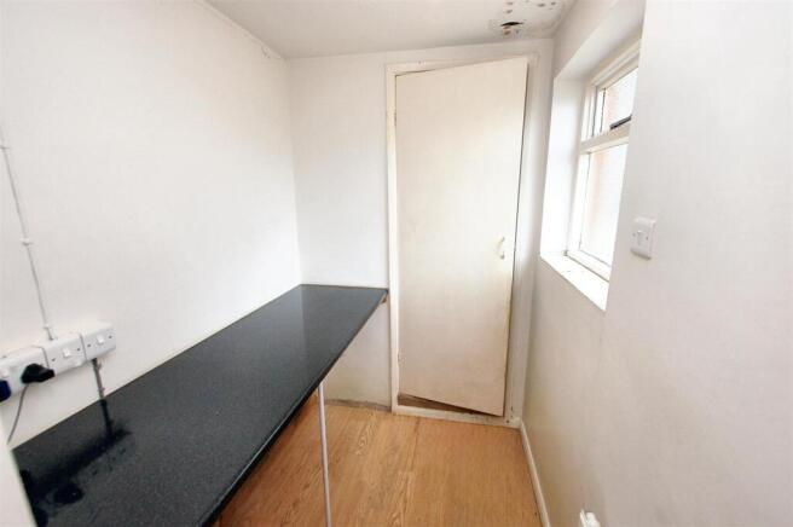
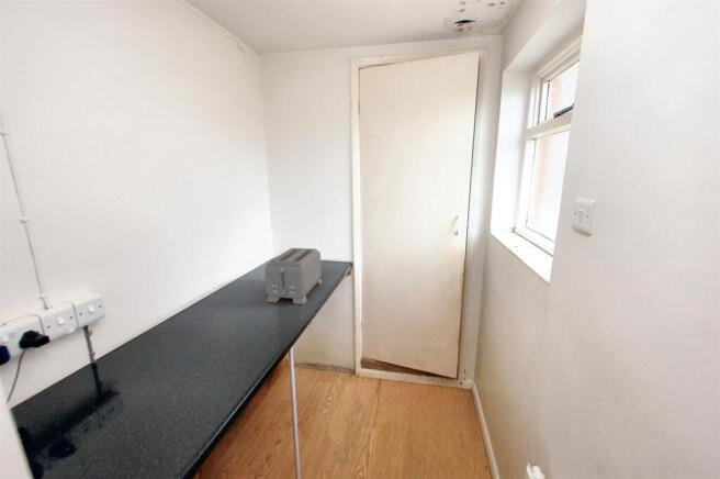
+ toaster [263,247,324,305]
